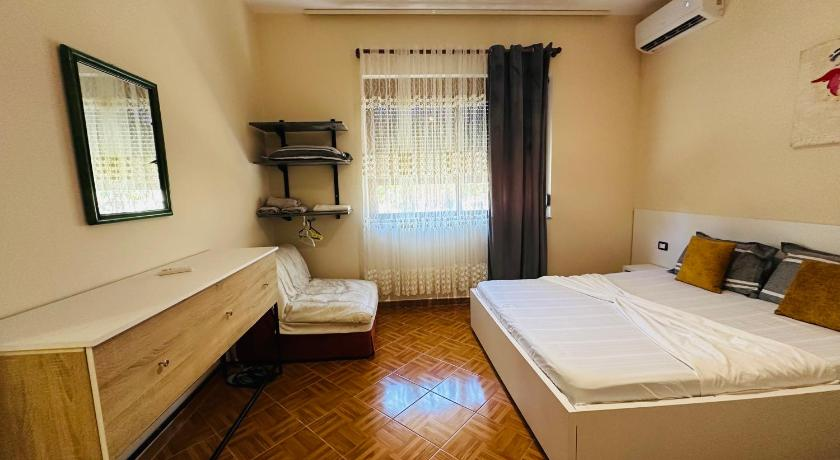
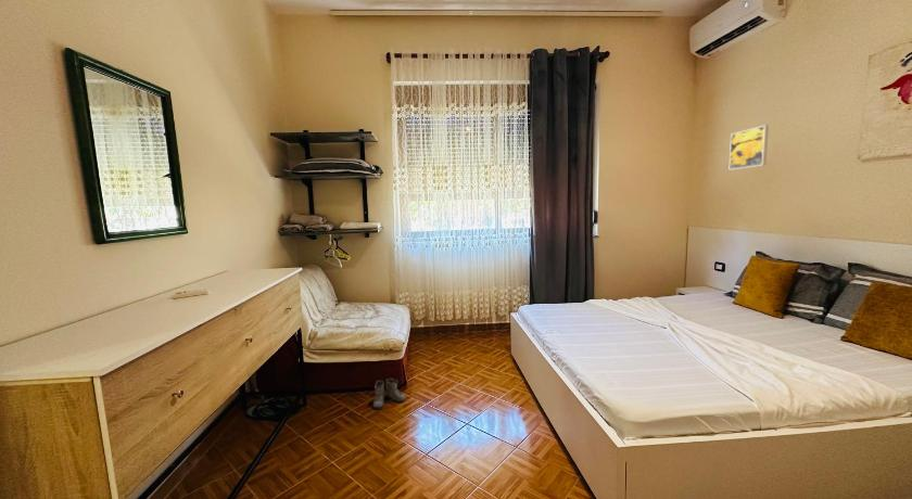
+ boots [369,378,407,410]
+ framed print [727,124,770,171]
